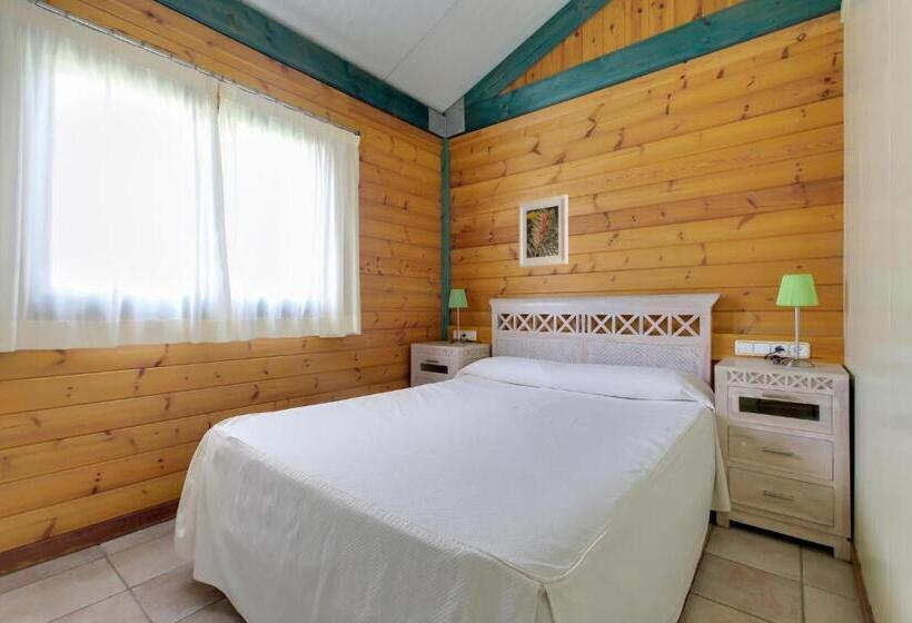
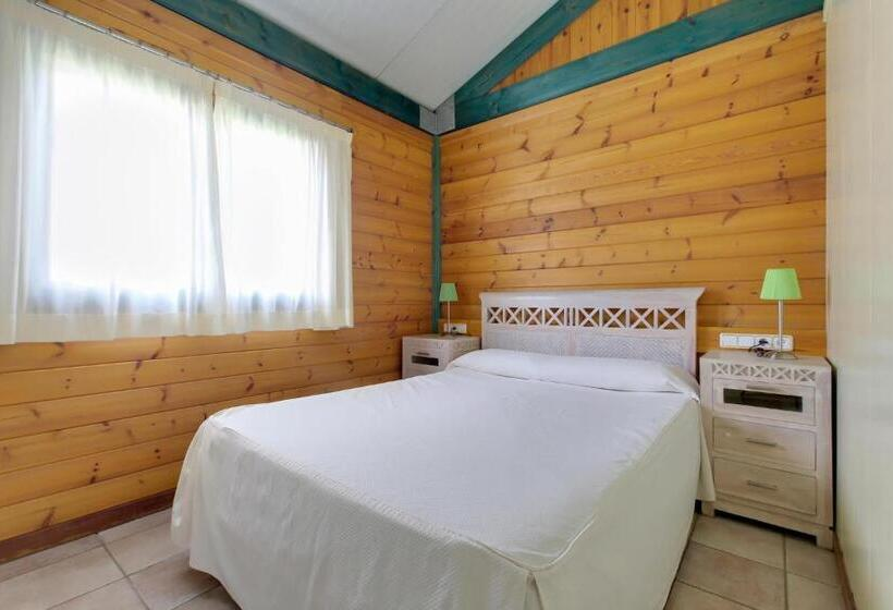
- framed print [517,194,569,268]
